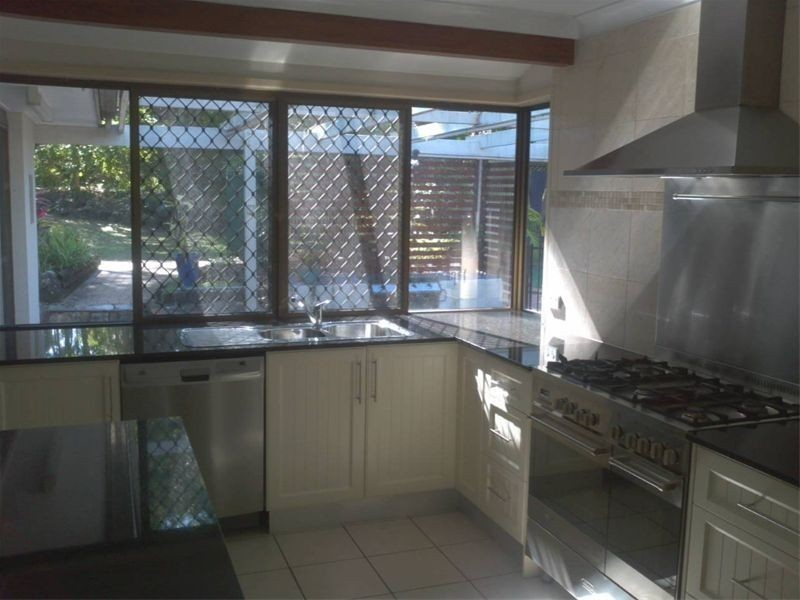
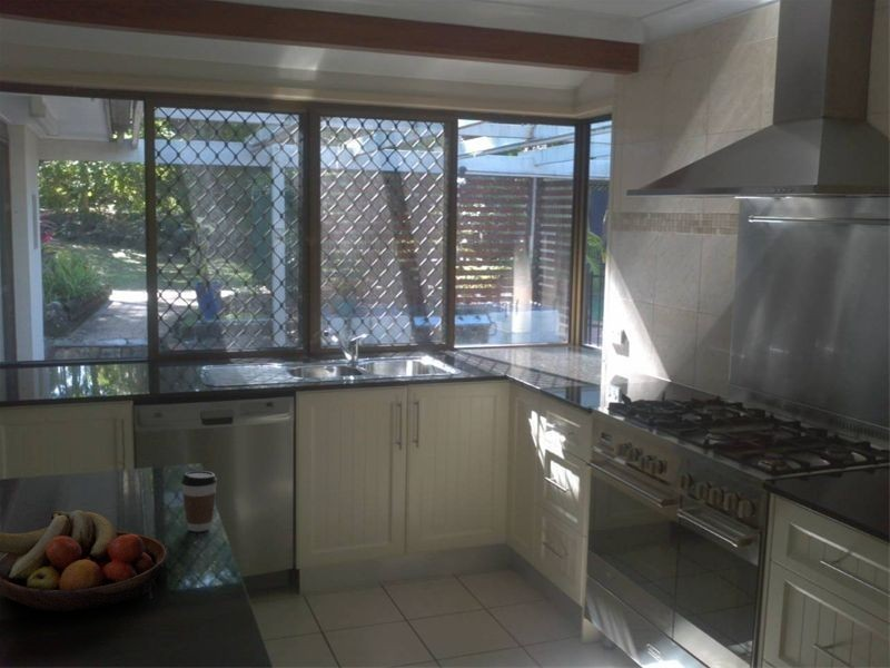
+ fruit bowl [0,509,169,613]
+ coffee cup [180,470,218,533]
